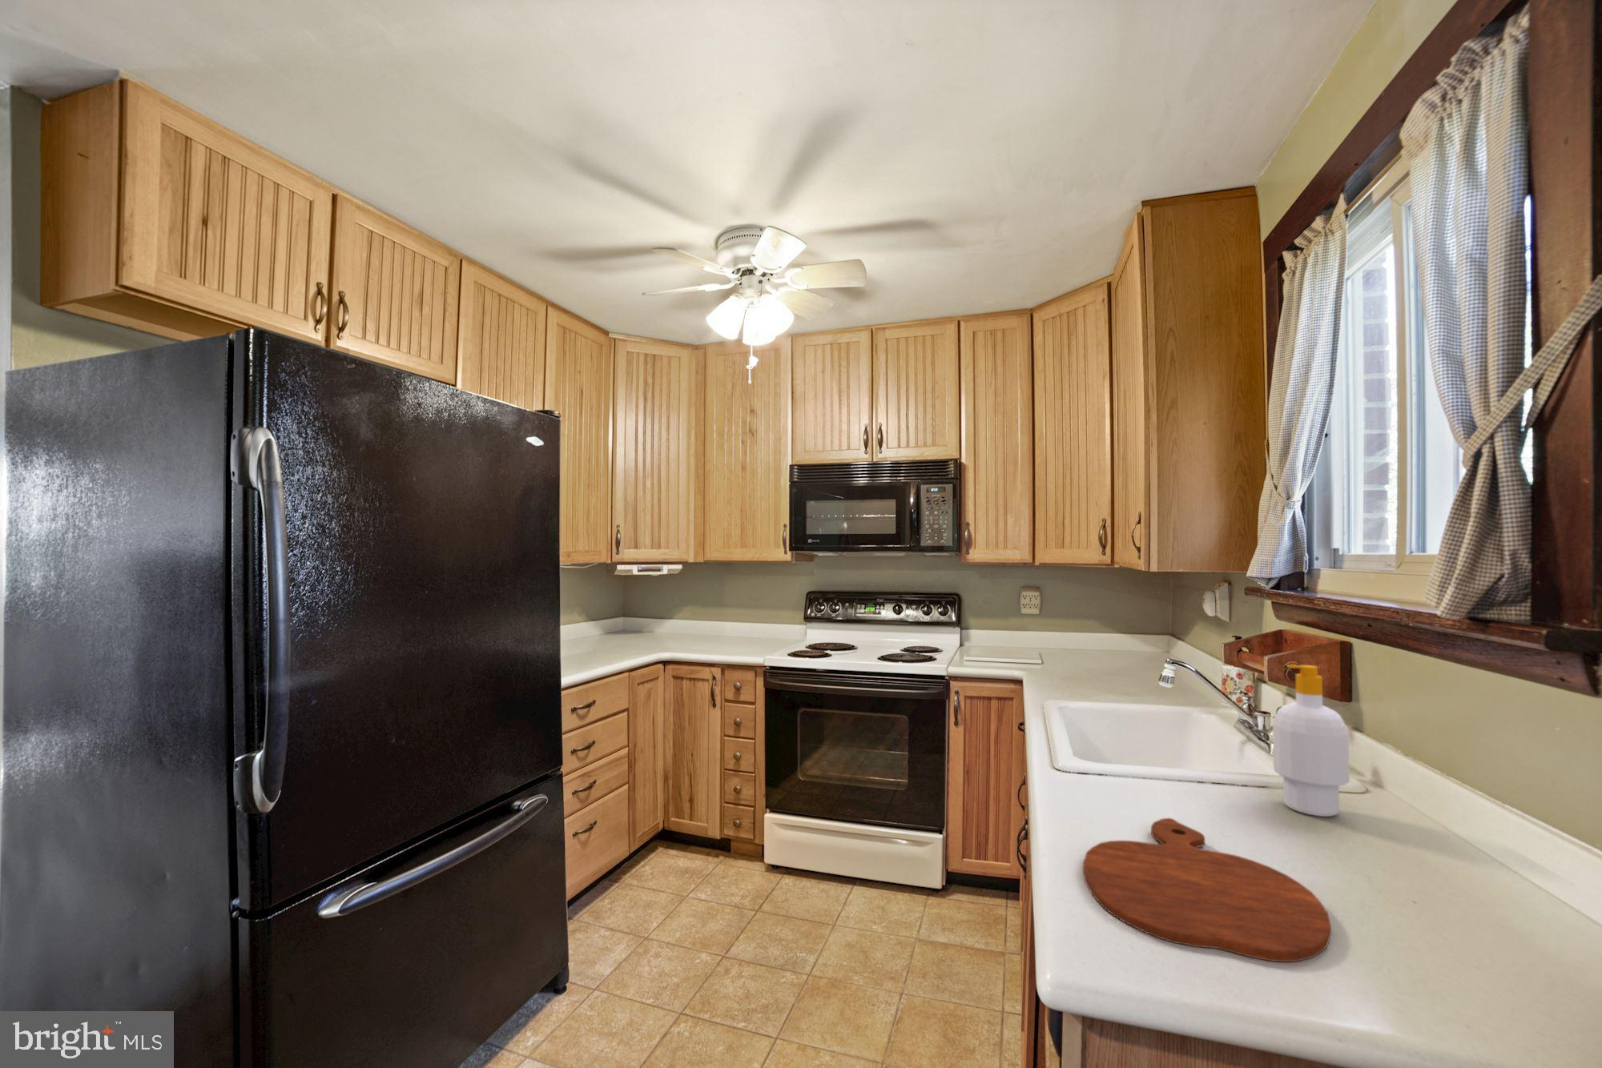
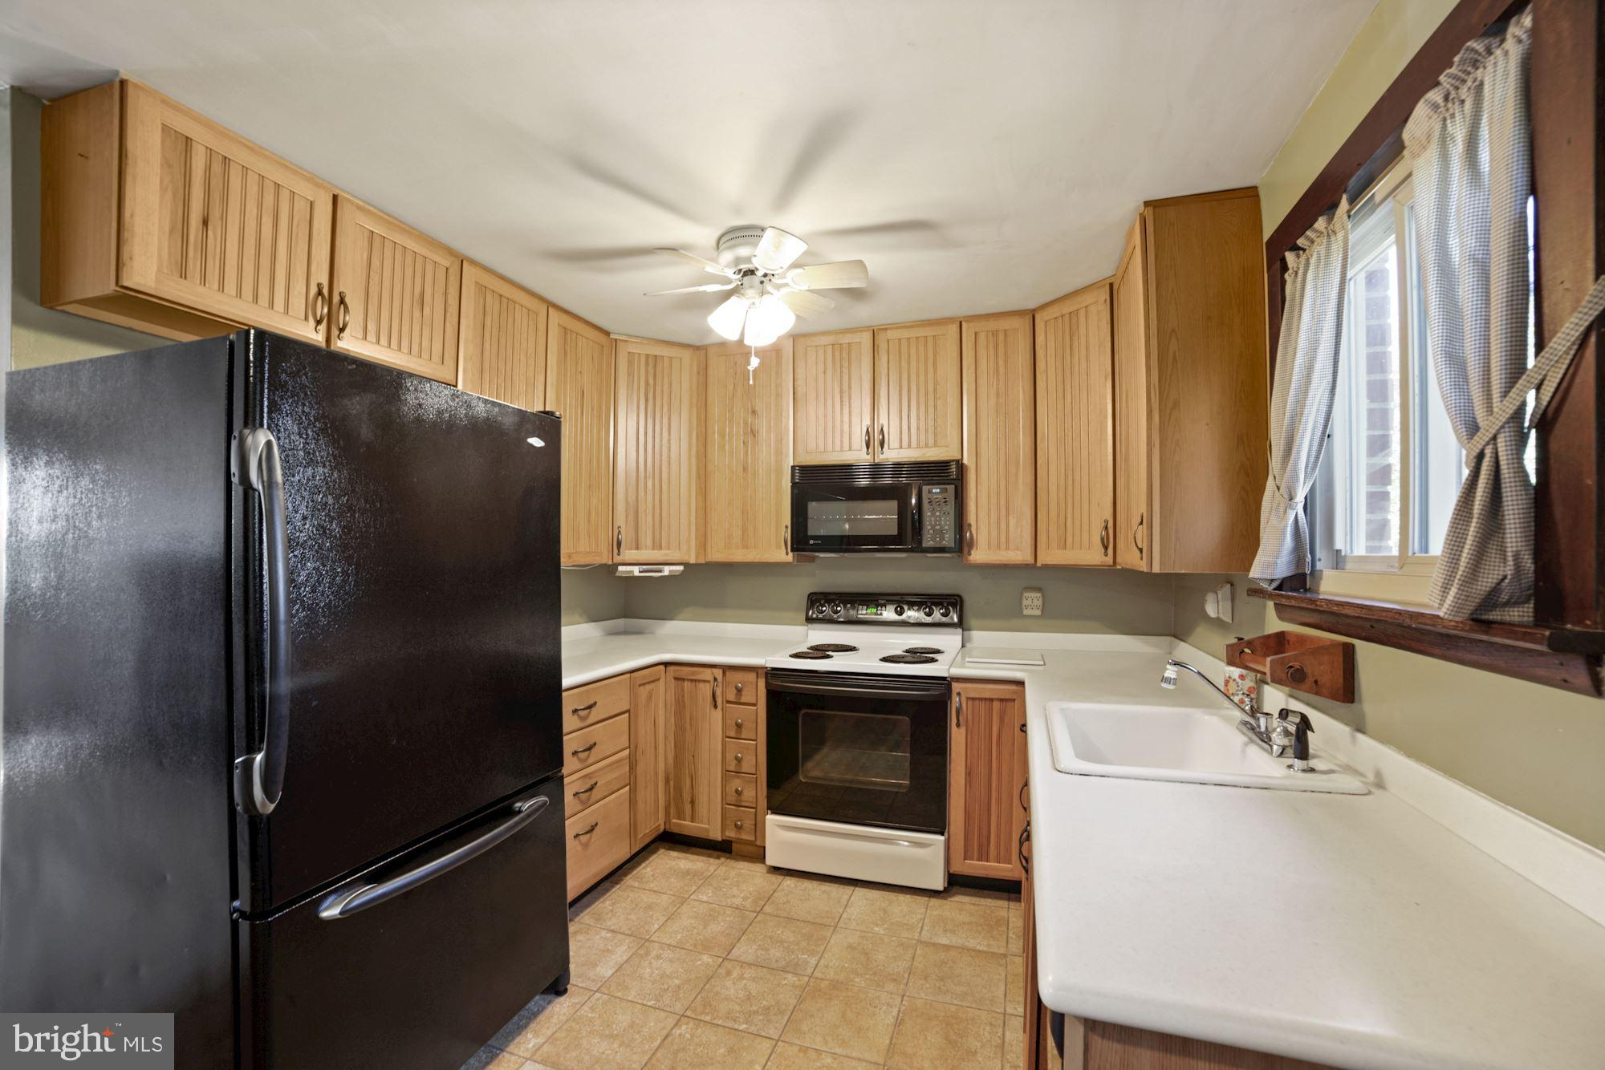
- soap bottle [1272,664,1350,818]
- cutting board [1082,818,1333,963]
